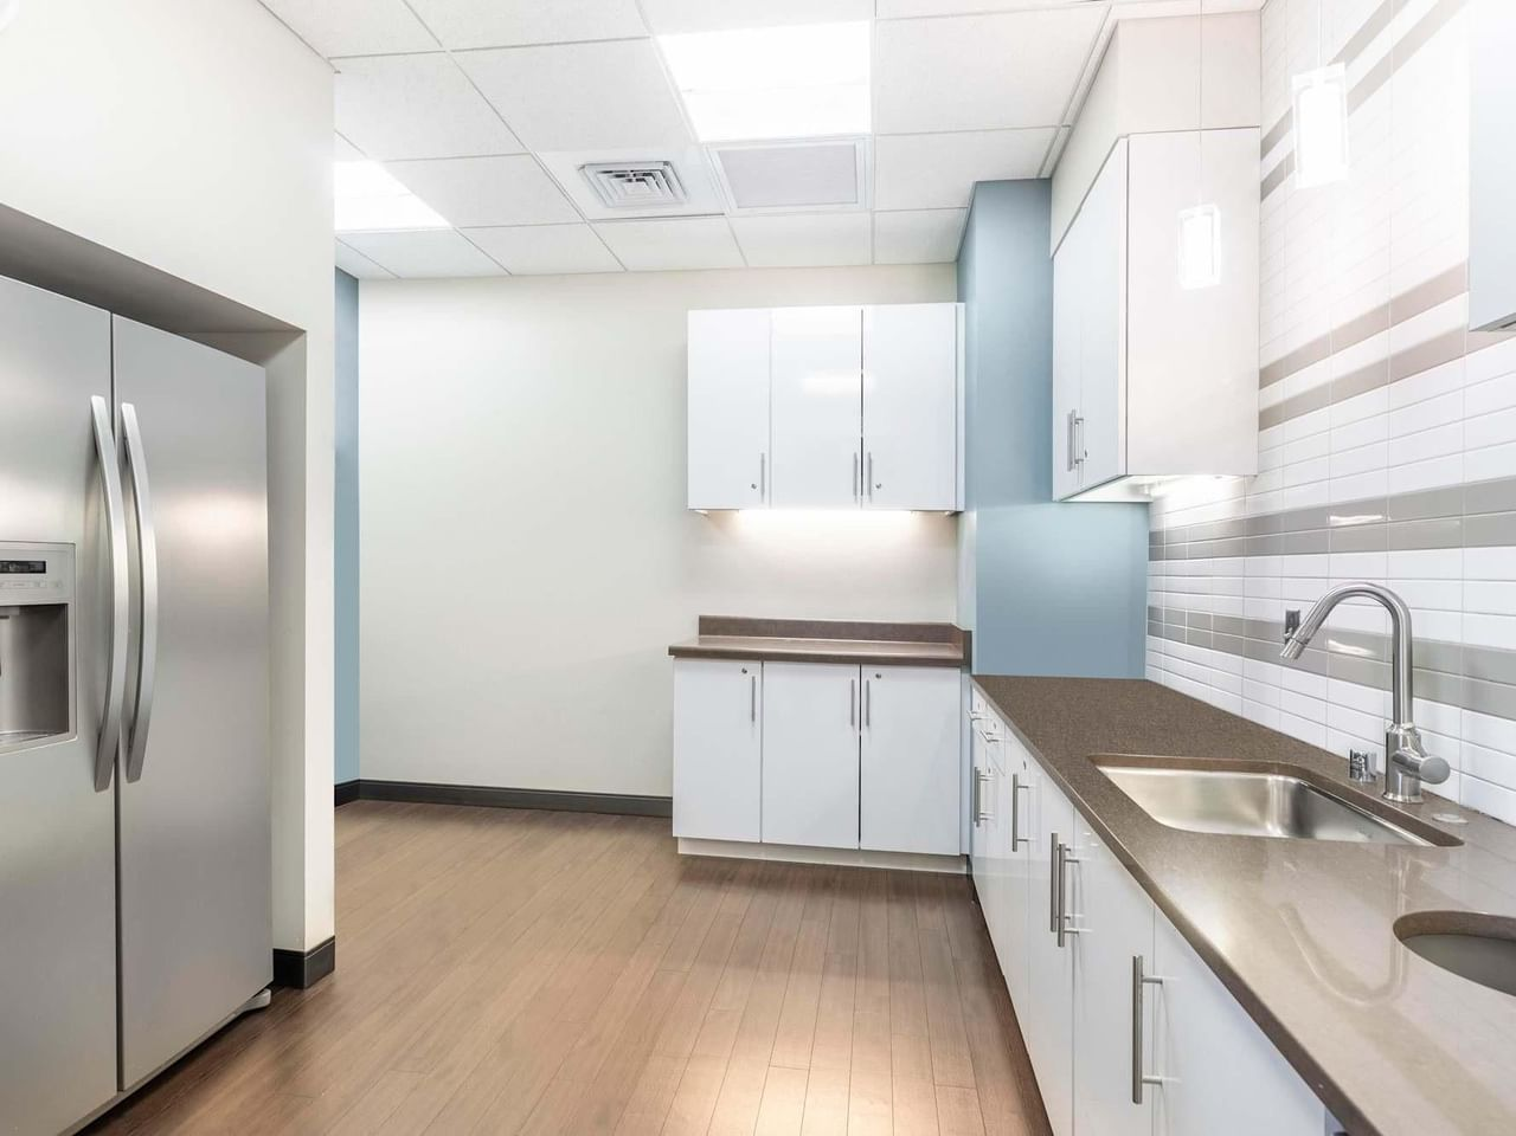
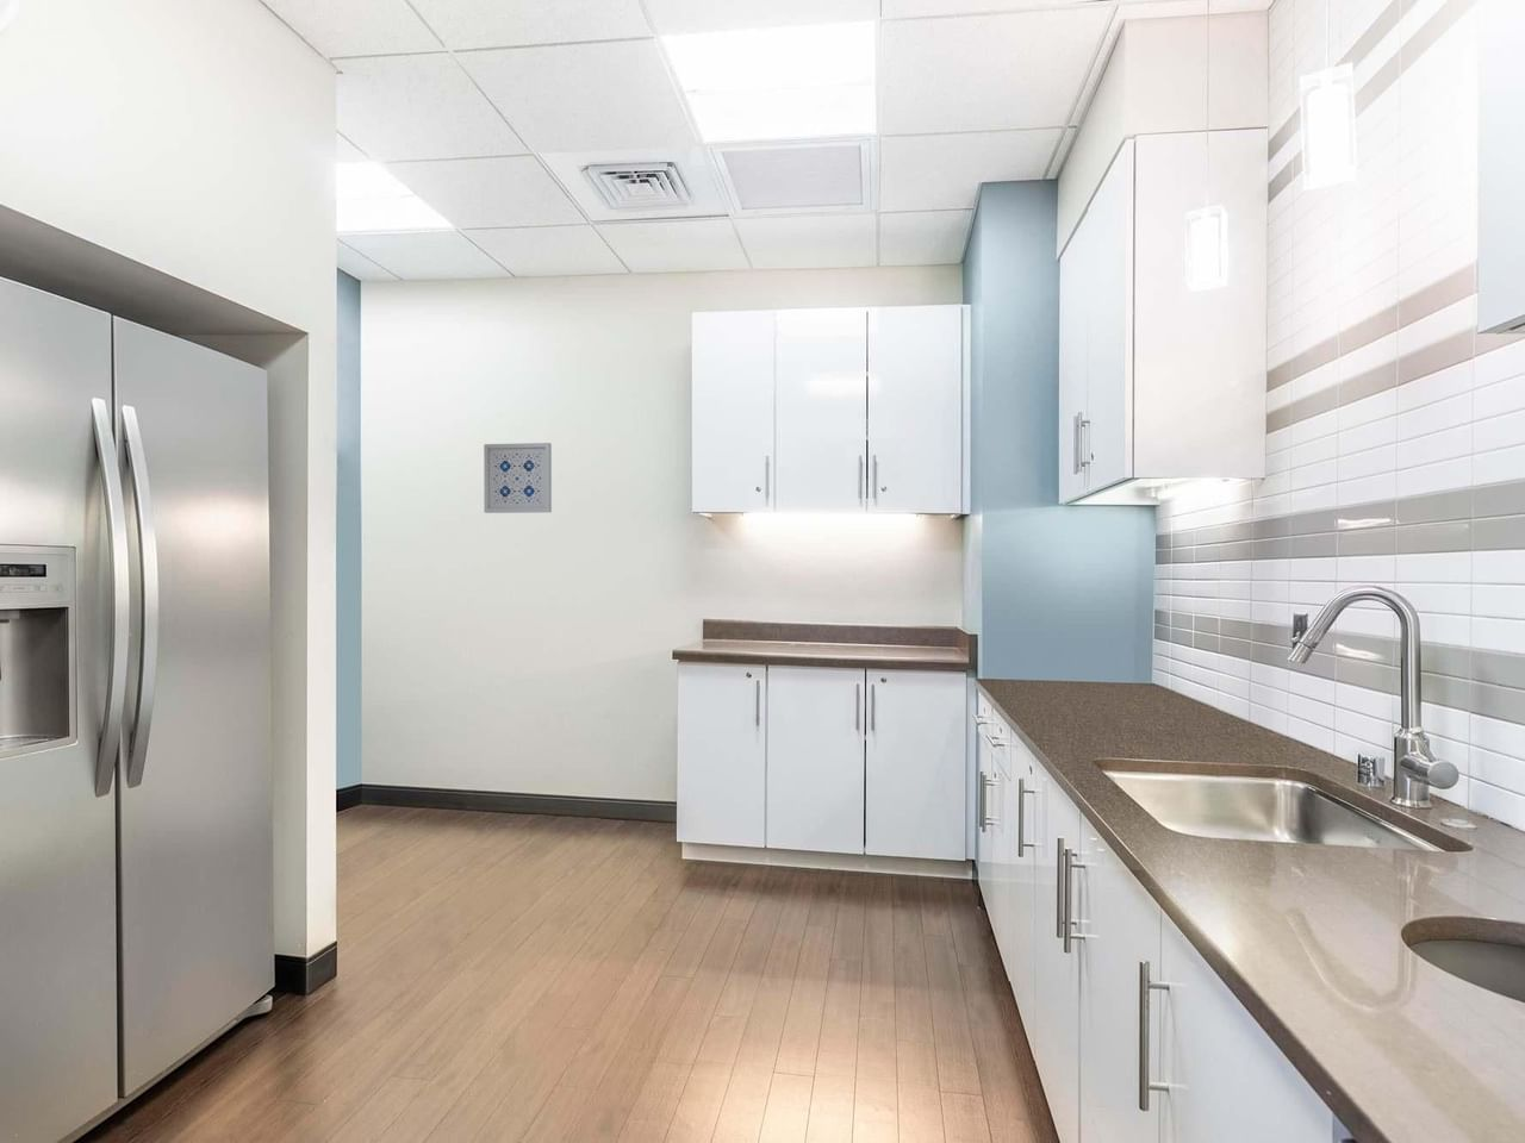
+ wall art [483,442,552,514]
